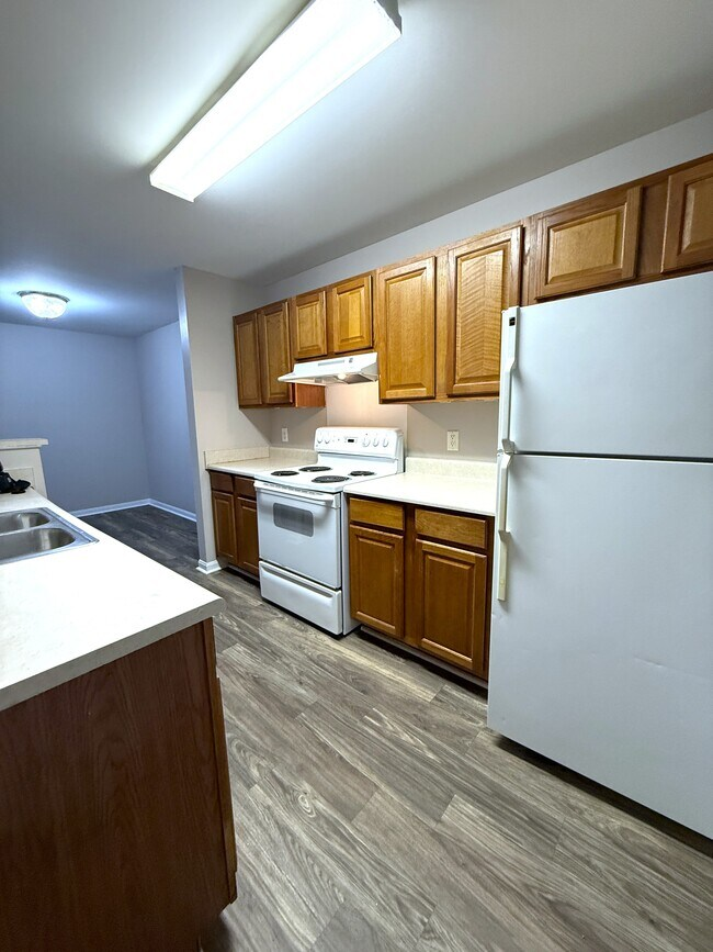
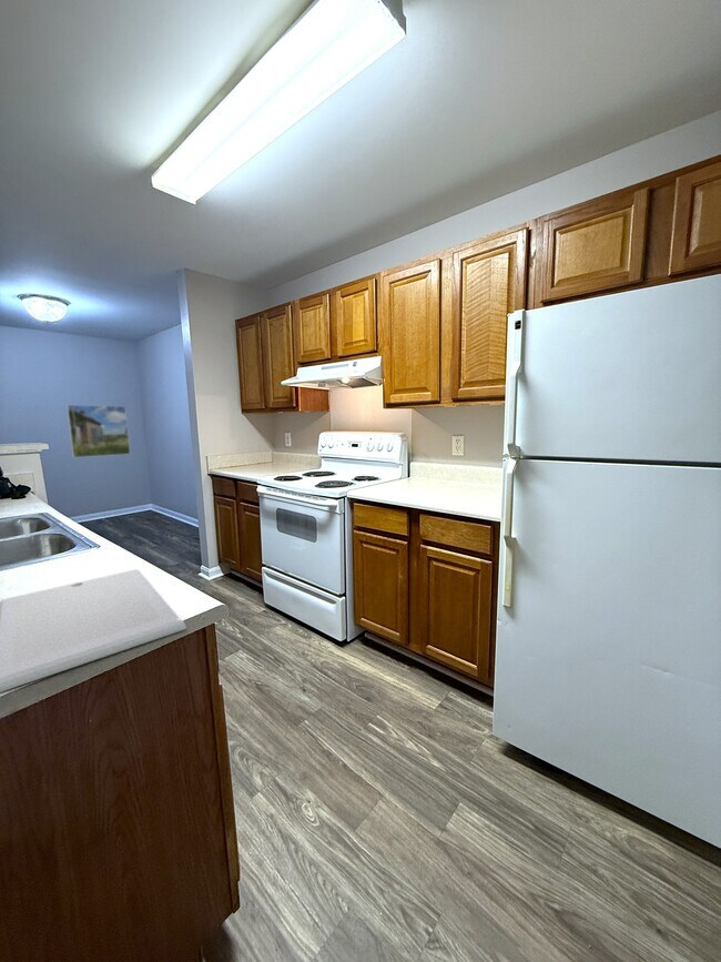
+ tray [0,568,187,693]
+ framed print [65,404,131,458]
